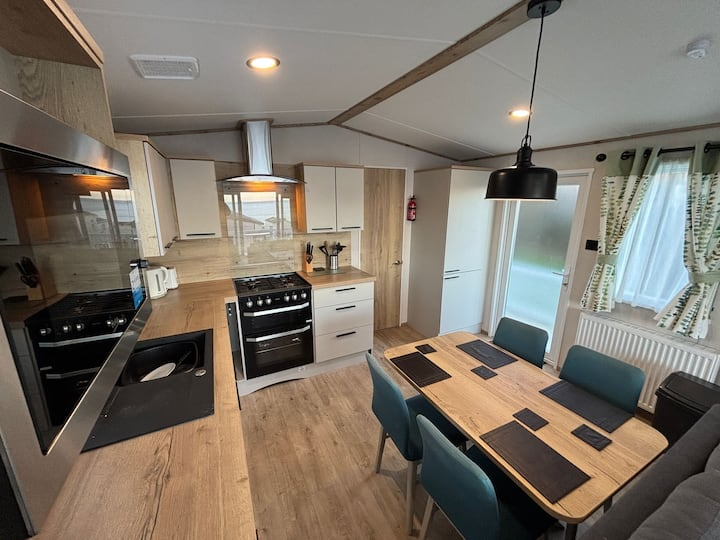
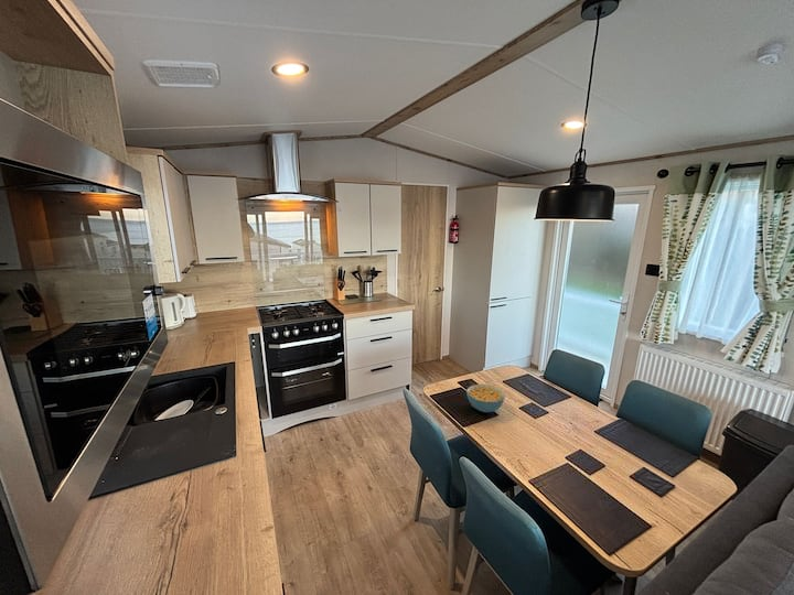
+ cereal bowl [465,383,506,413]
